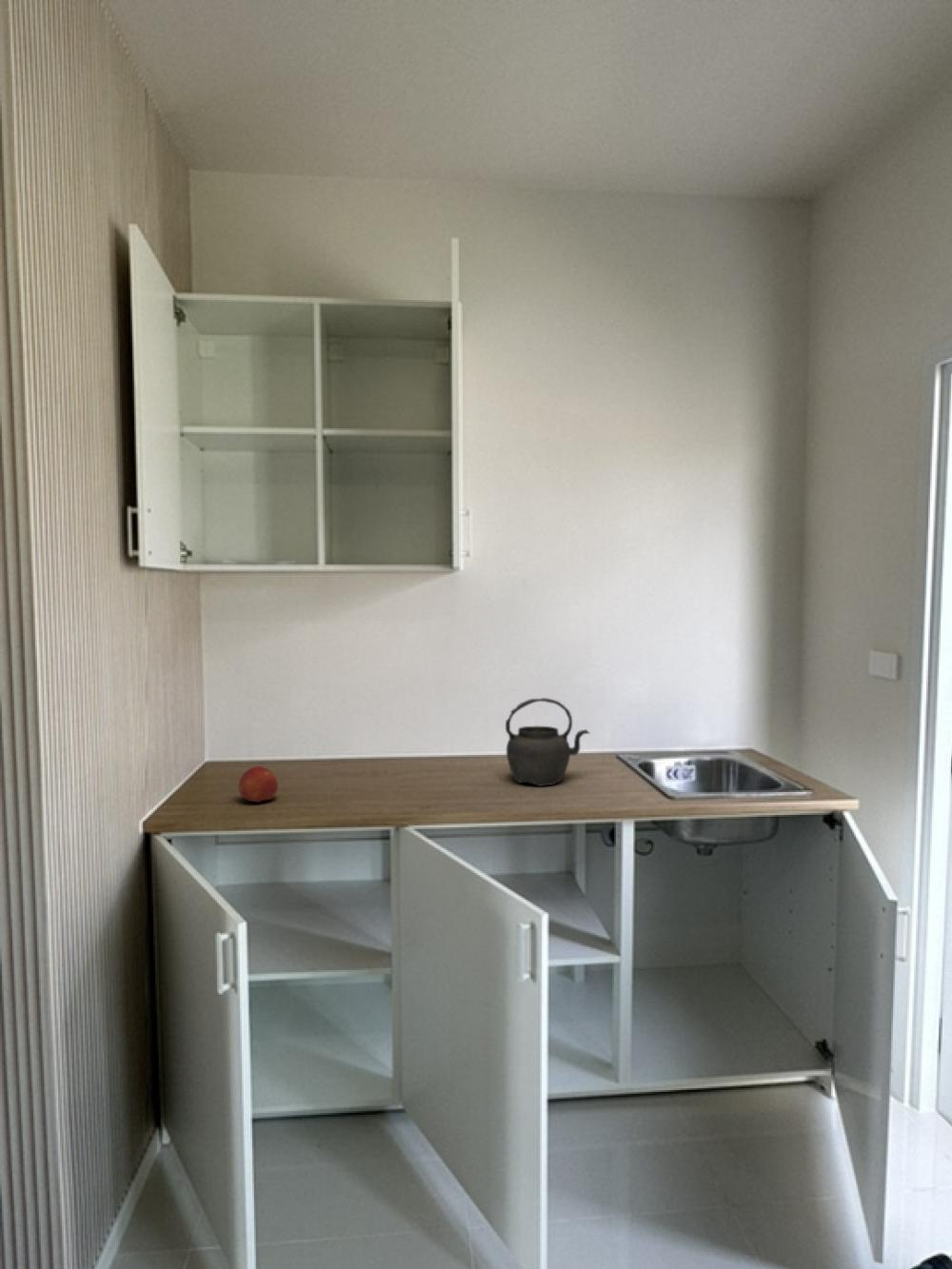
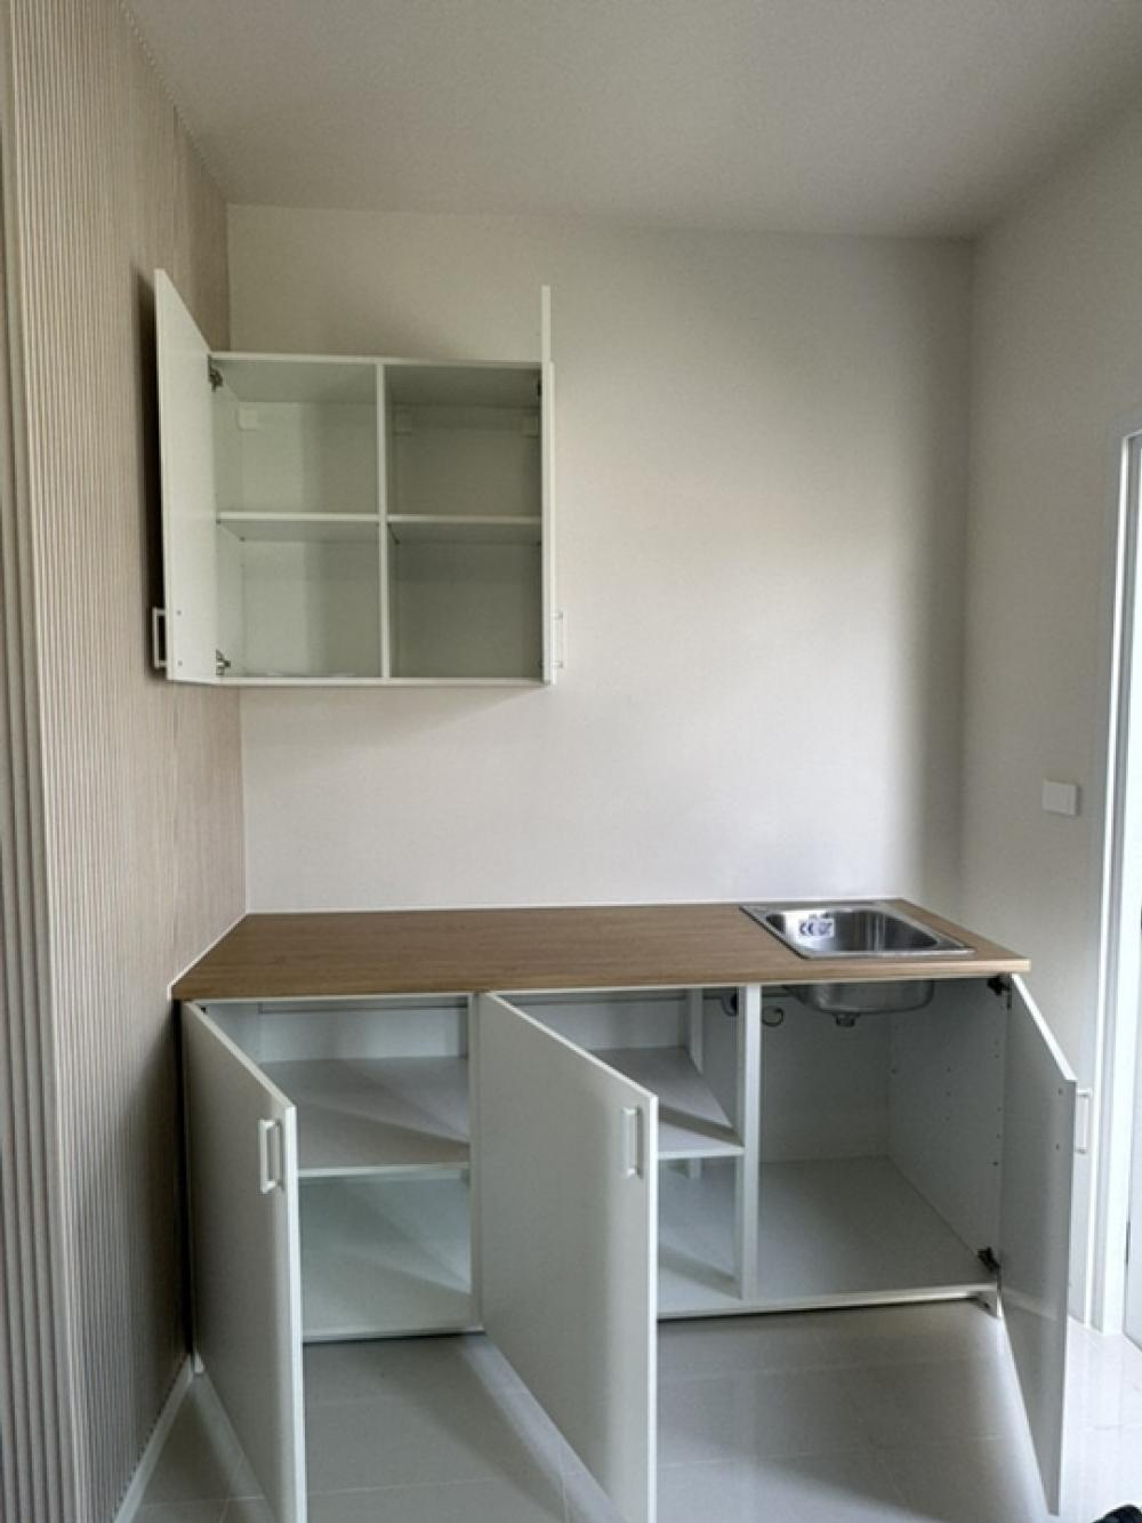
- fruit [237,765,279,803]
- kettle [505,697,591,787]
